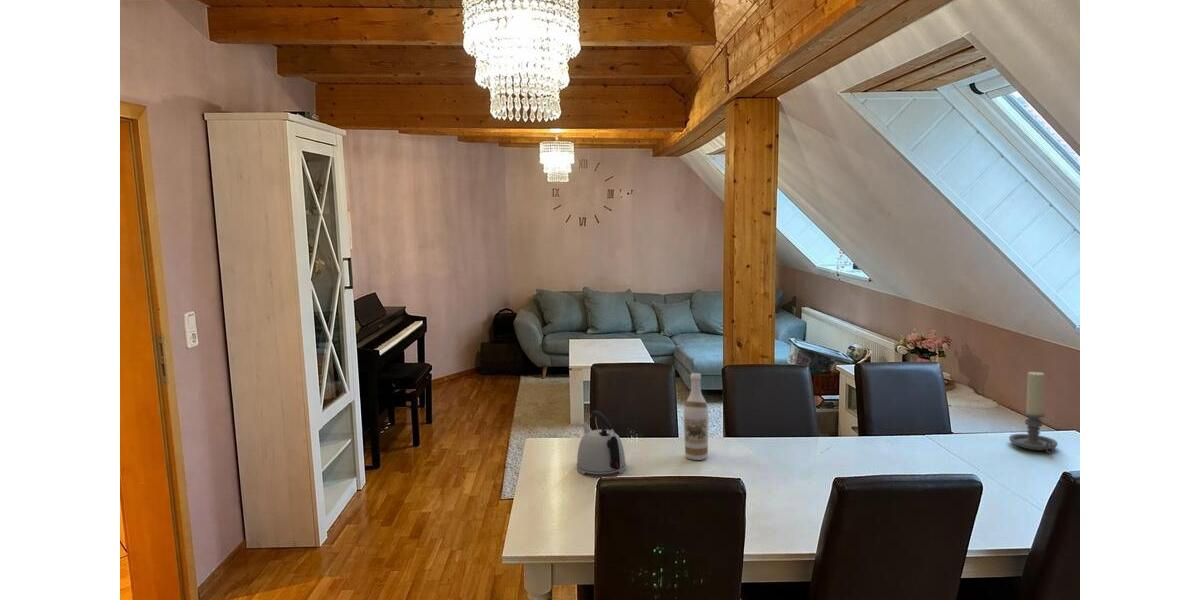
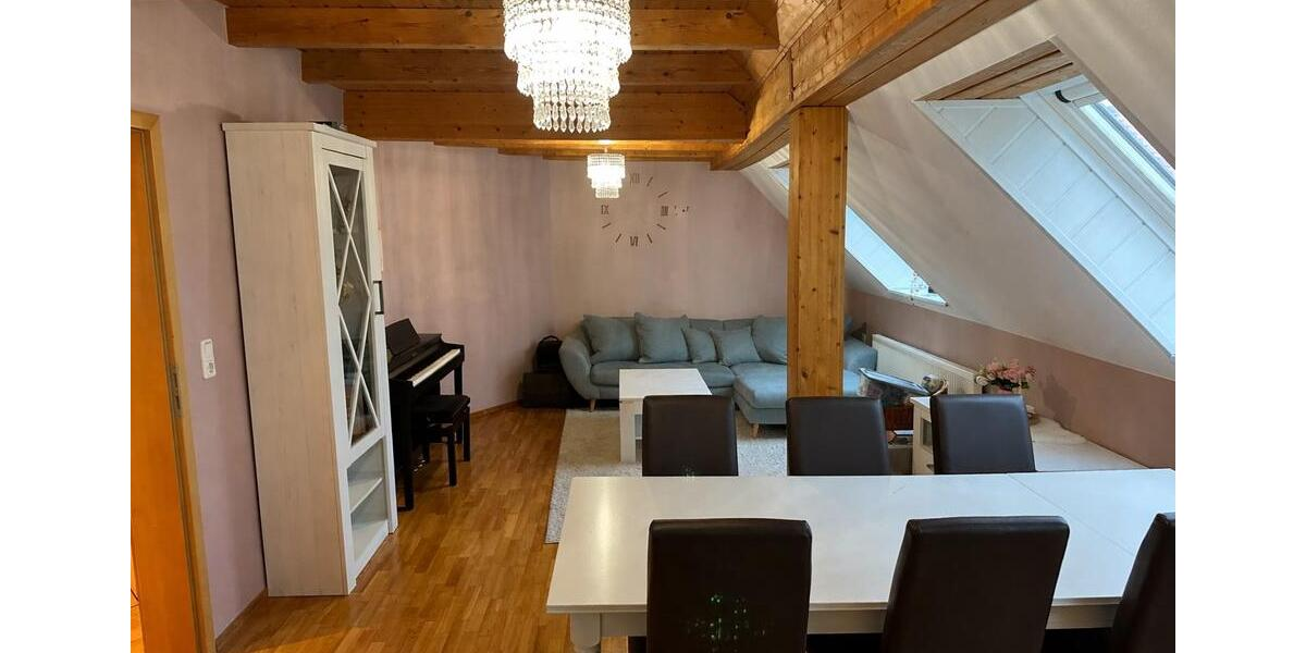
- candle holder [1008,370,1059,455]
- kettle [576,409,627,475]
- wine bottle [683,372,710,461]
